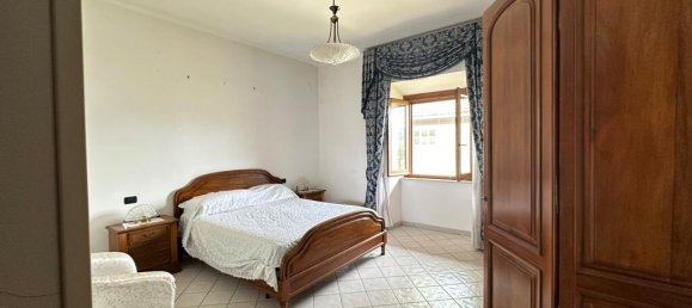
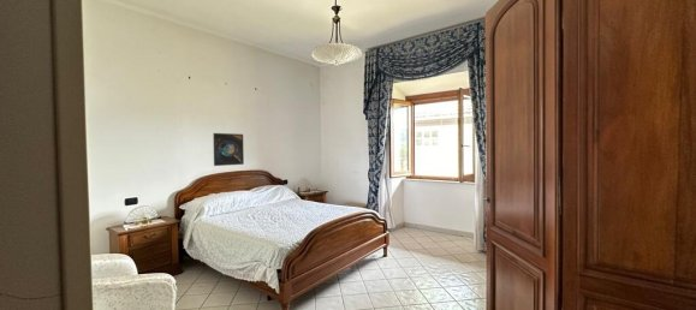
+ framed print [212,132,245,167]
